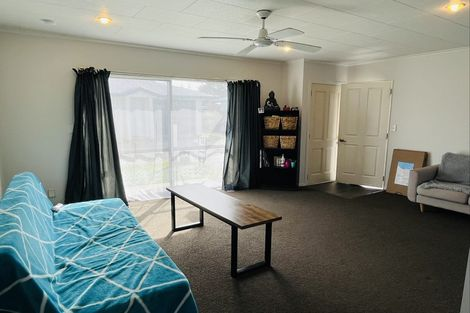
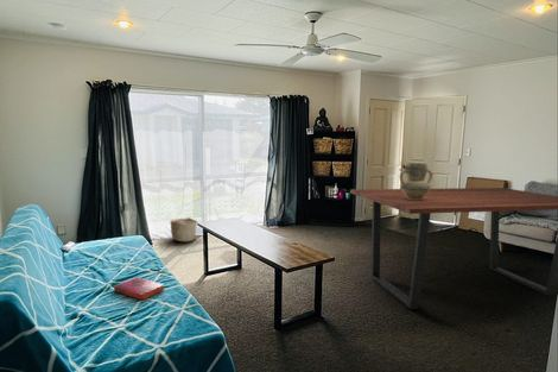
+ hardback book [113,276,165,301]
+ ceramic jug [399,162,433,200]
+ basket [169,216,198,242]
+ dining table [349,187,558,310]
